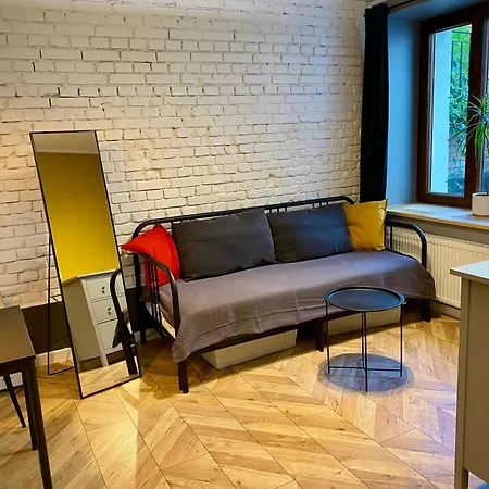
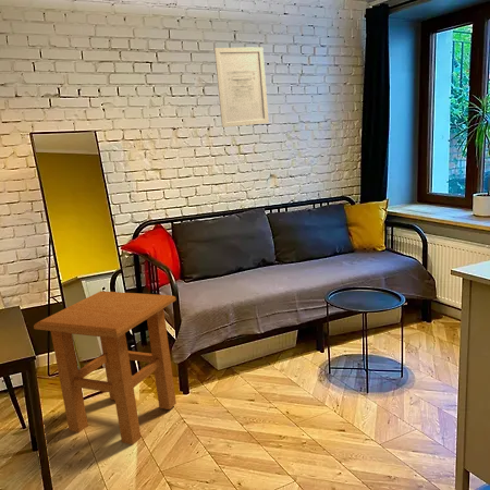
+ side table [33,290,177,445]
+ wall art [213,46,270,128]
